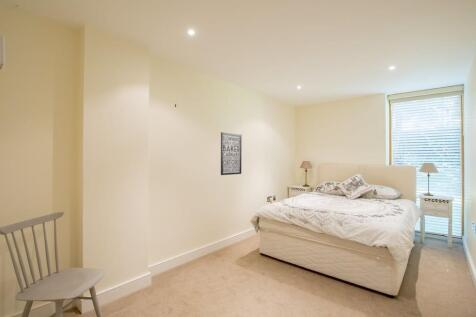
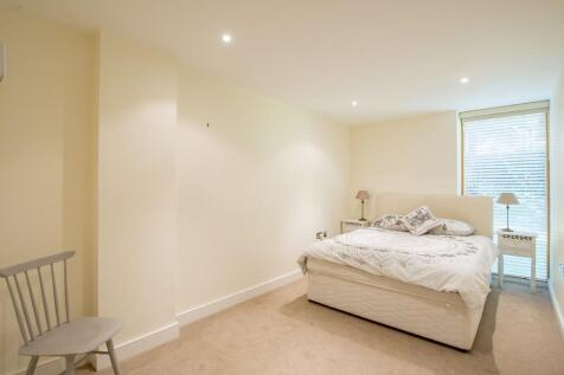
- wall art [220,131,243,176]
